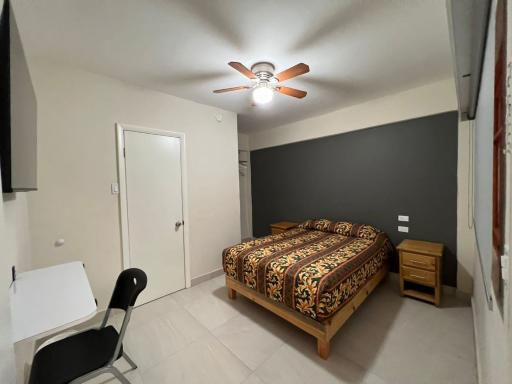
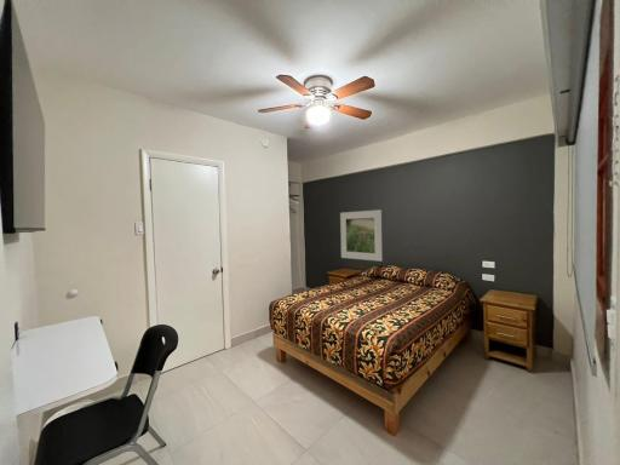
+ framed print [339,208,384,263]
